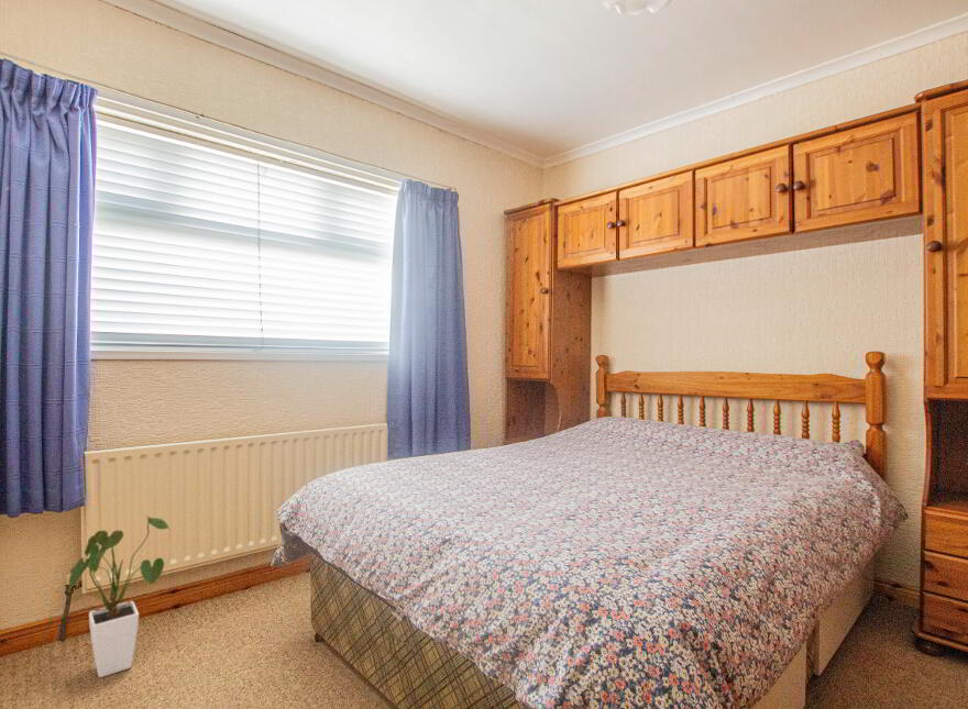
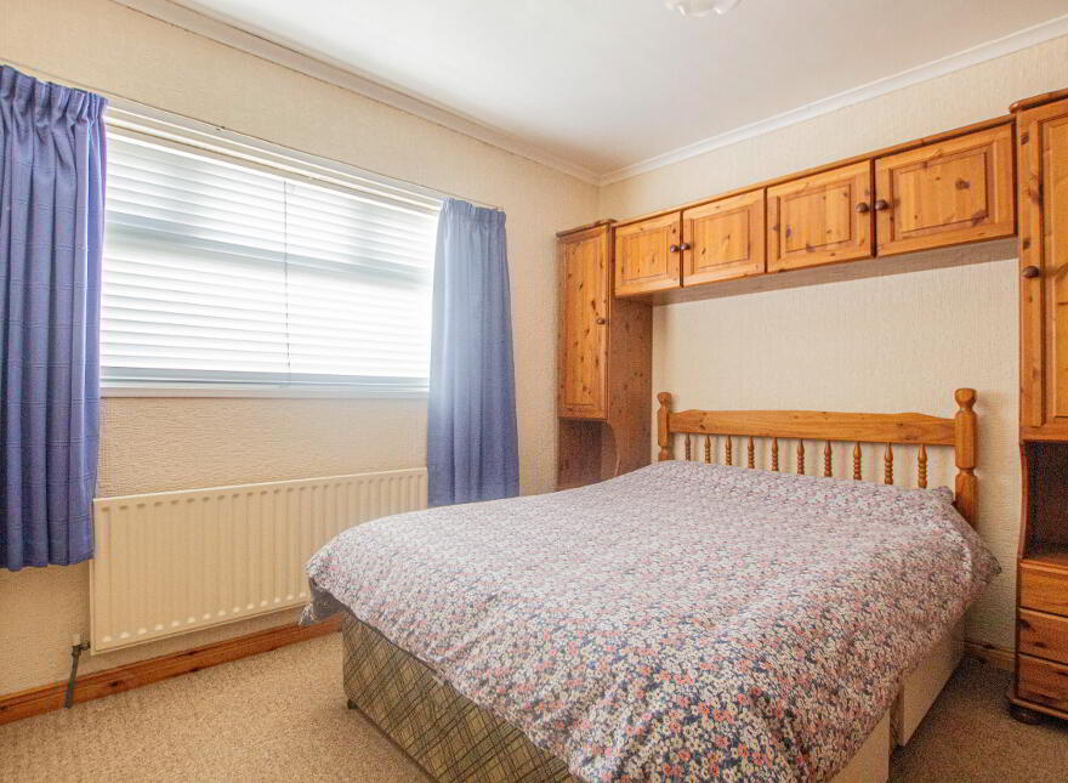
- house plant [67,513,169,678]
